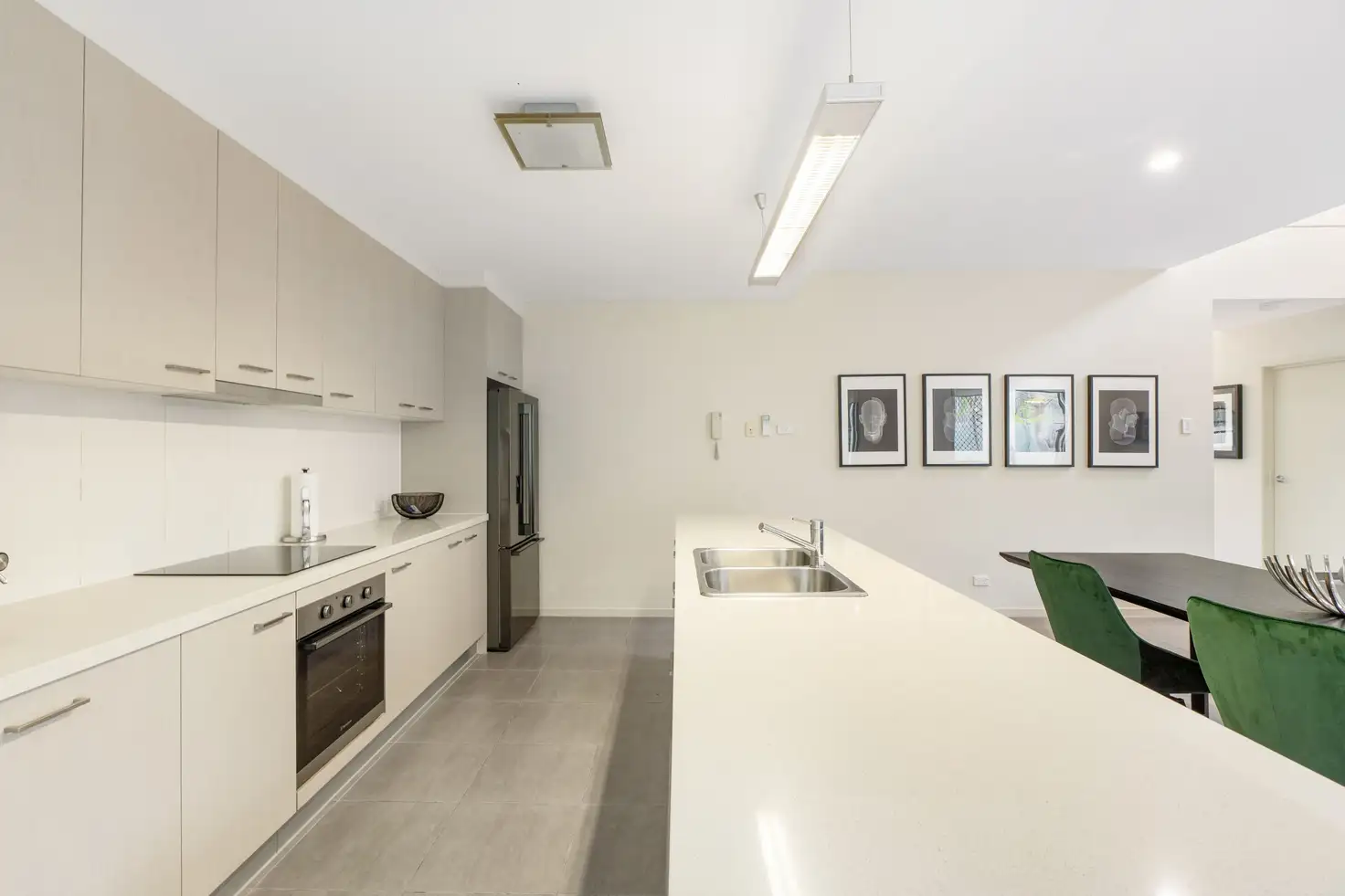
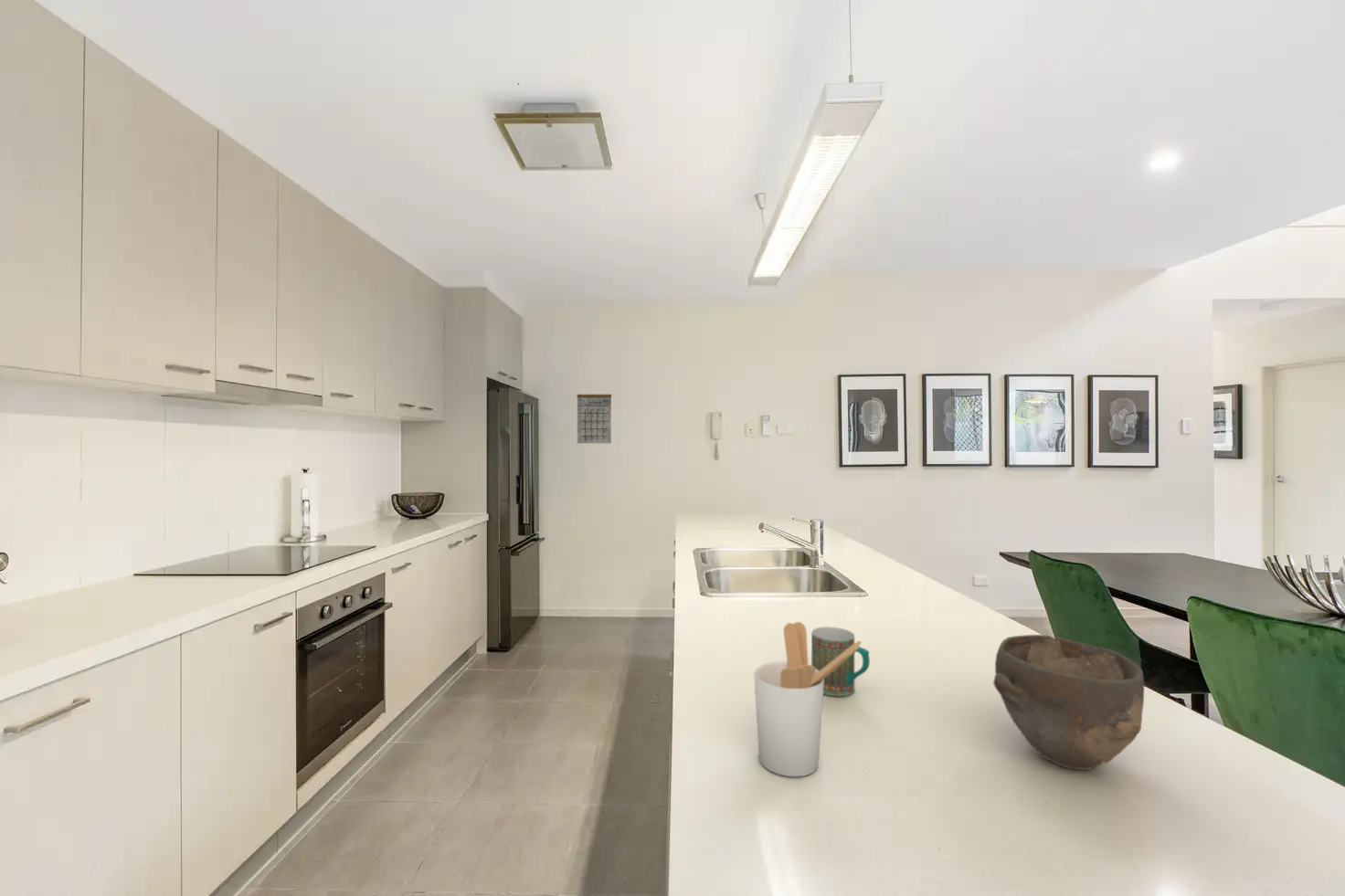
+ bowl [992,634,1145,771]
+ utensil holder [753,621,863,777]
+ mug [810,626,871,697]
+ calendar [577,383,612,444]
